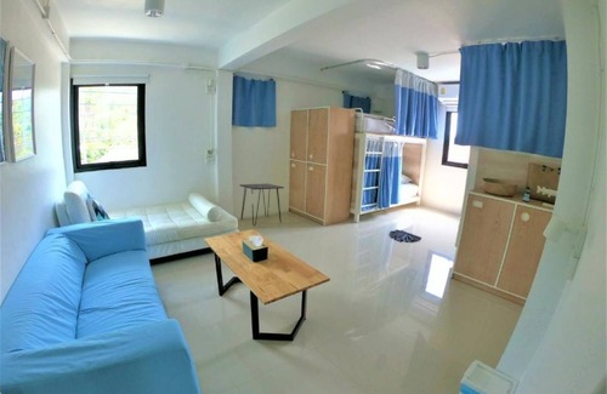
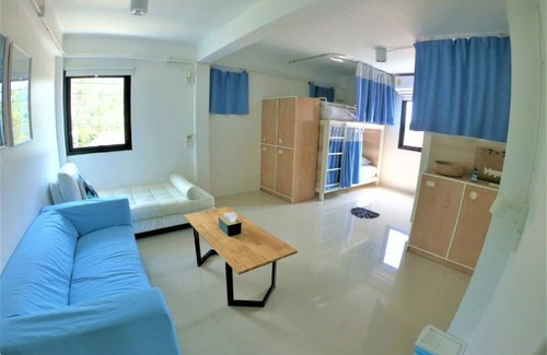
- desk [238,183,285,228]
